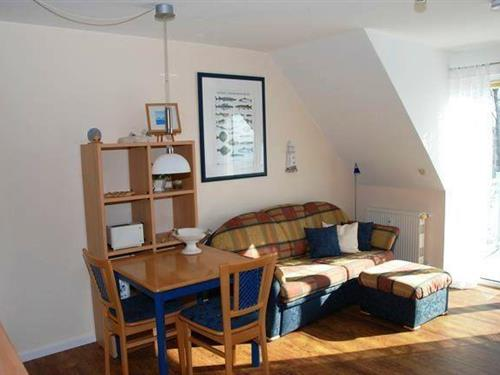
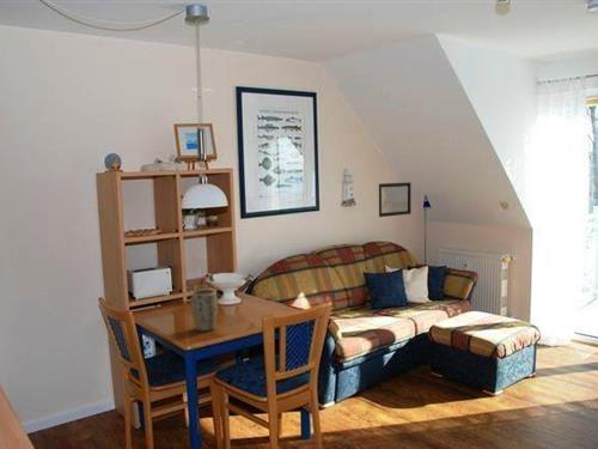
+ wall art [378,181,413,218]
+ plant pot [190,287,219,333]
